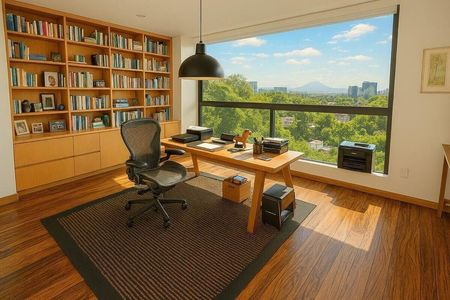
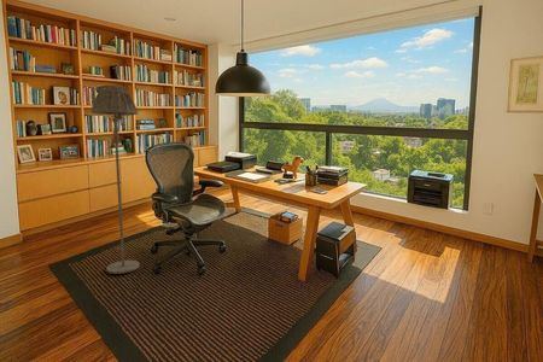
+ floor lamp [91,84,141,275]
